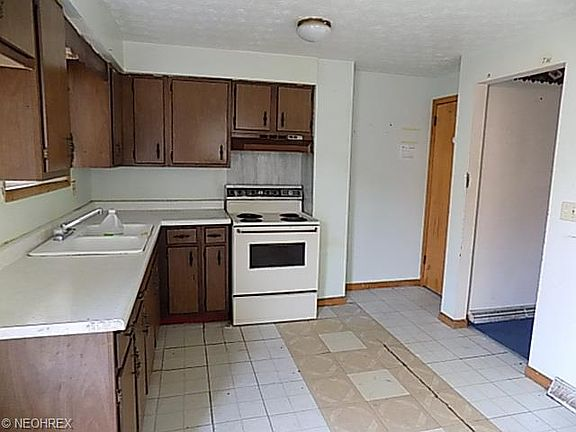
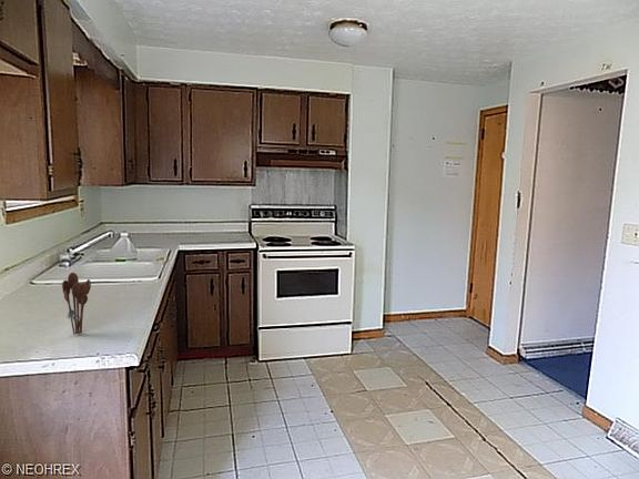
+ utensil holder [61,272,92,336]
